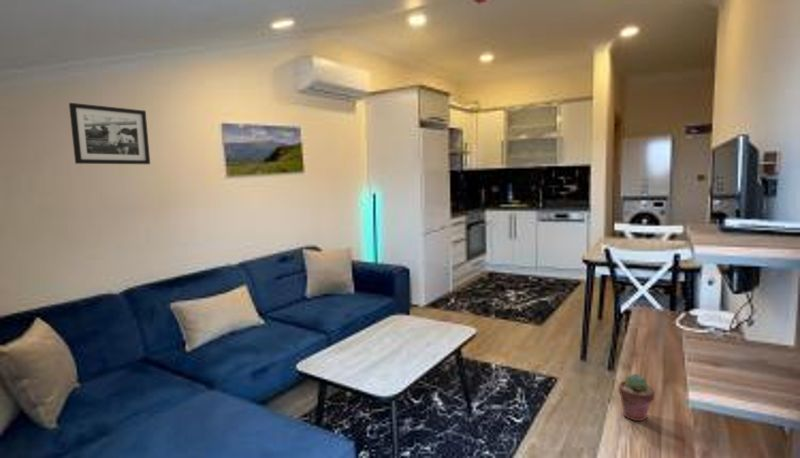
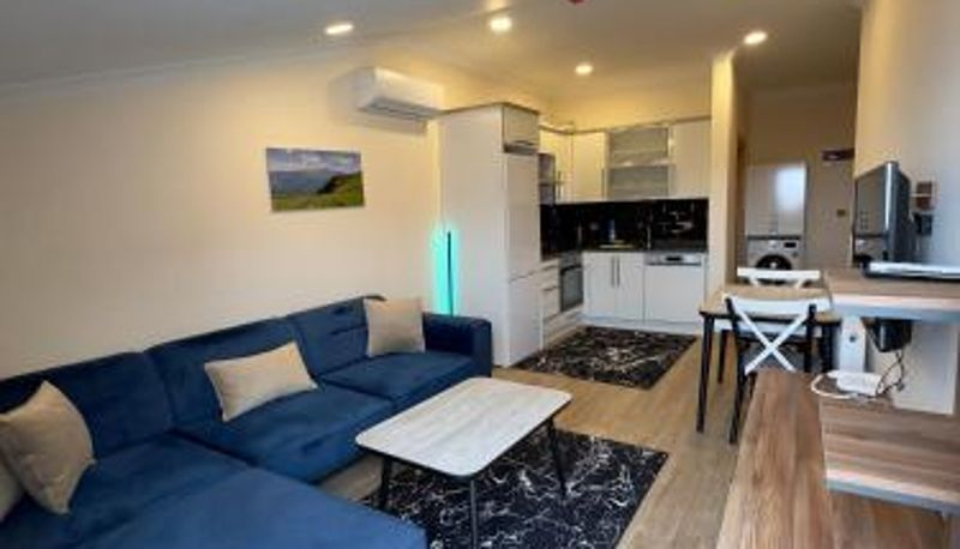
- picture frame [68,102,151,165]
- potted succulent [617,373,656,422]
